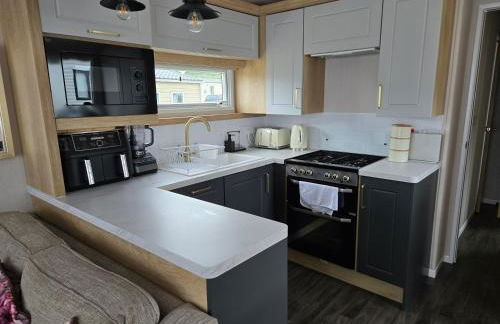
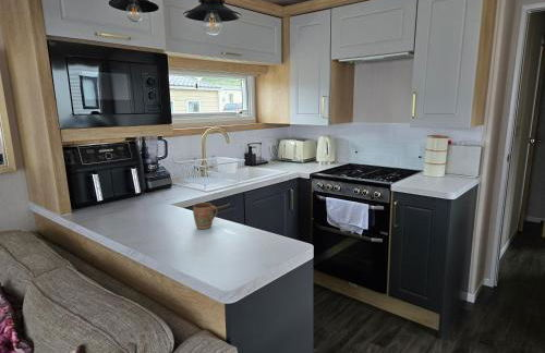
+ mug [192,202,218,230]
